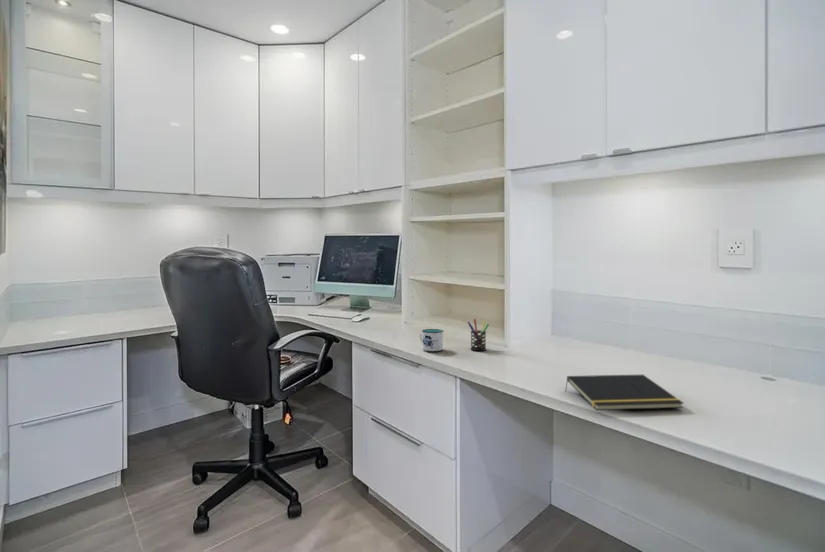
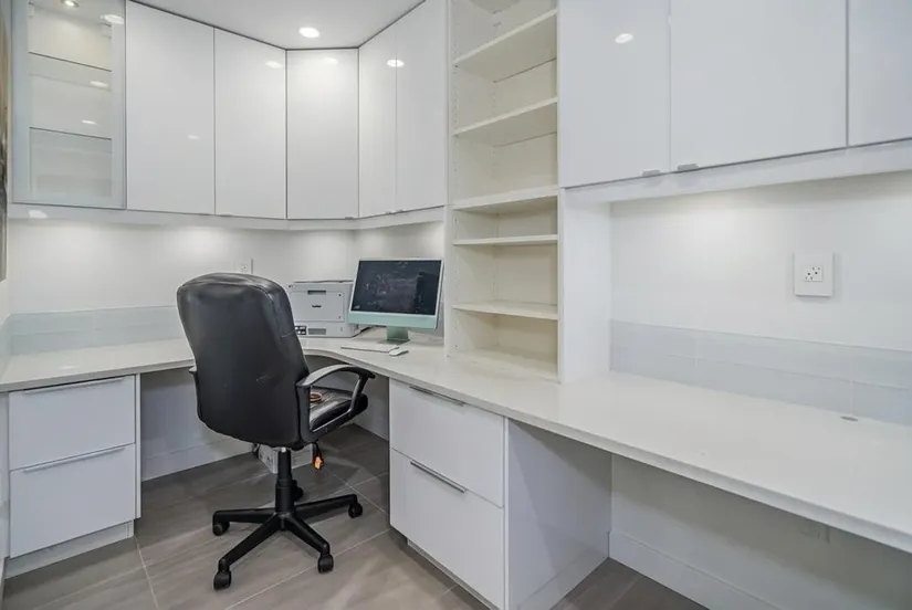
- notepad [564,374,685,411]
- mug [418,328,445,352]
- pen holder [467,318,490,352]
